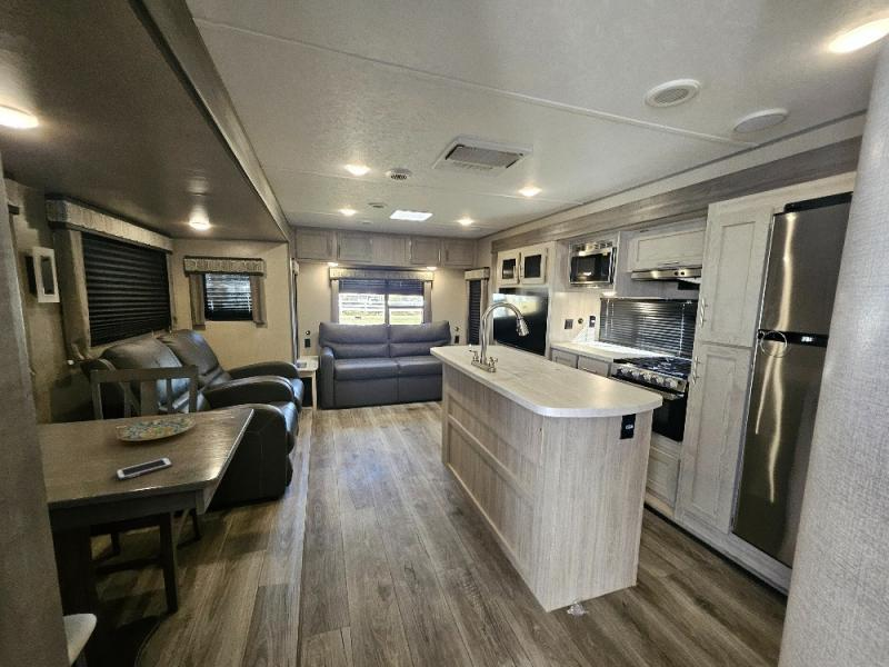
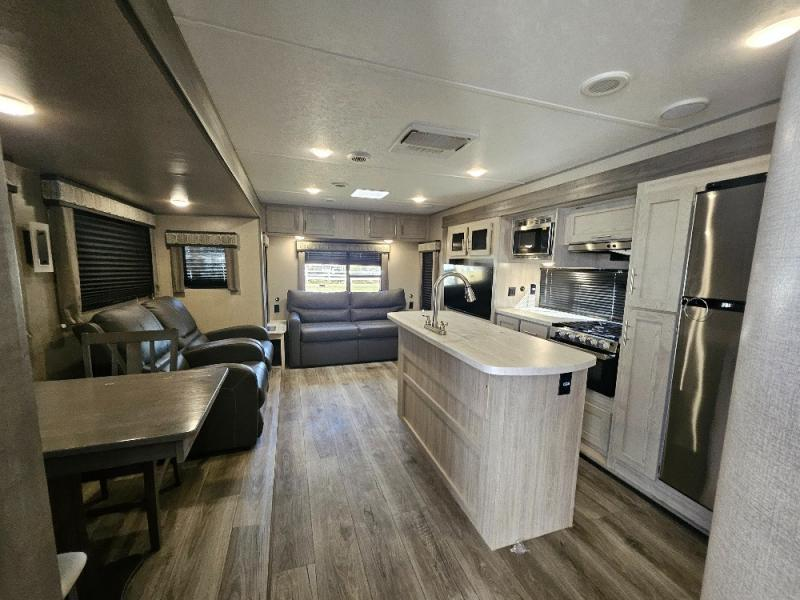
- cell phone [114,457,173,481]
- plate [116,416,197,441]
